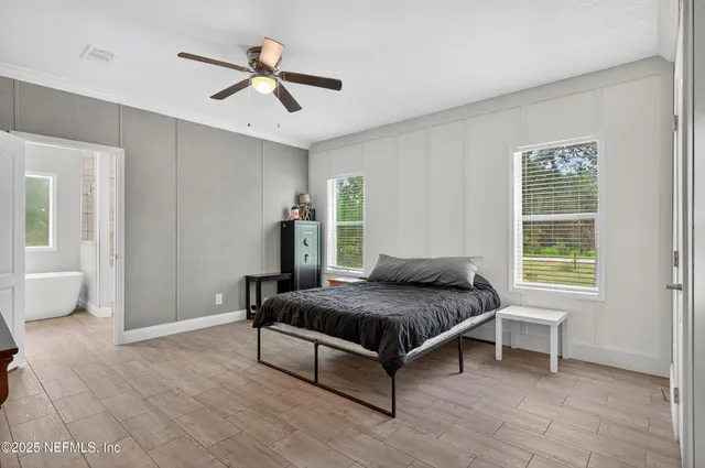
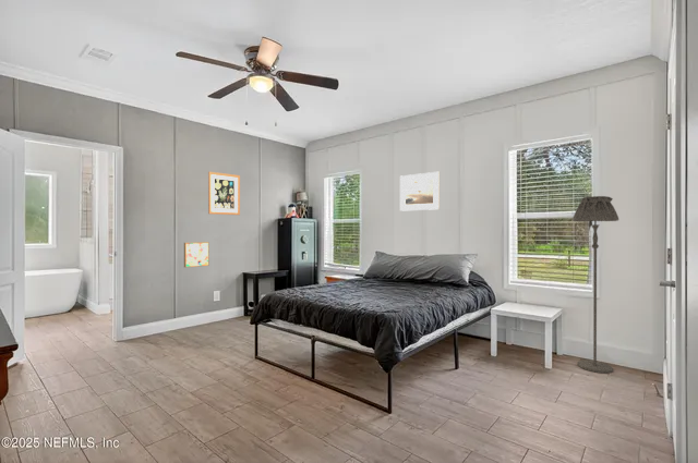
+ wall art [207,171,241,216]
+ wall art [183,241,210,268]
+ floor lamp [571,195,619,375]
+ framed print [399,171,441,211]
